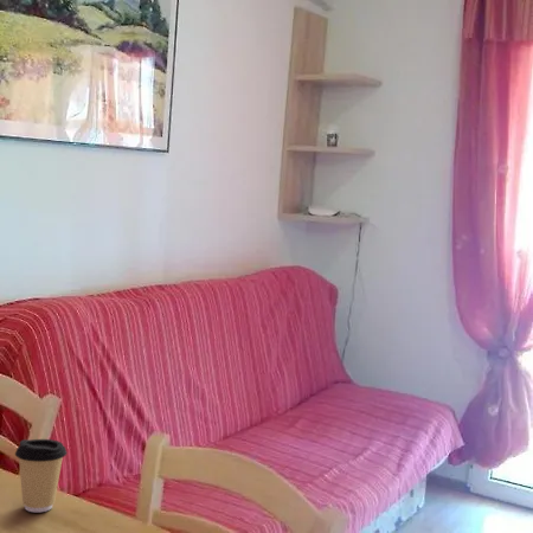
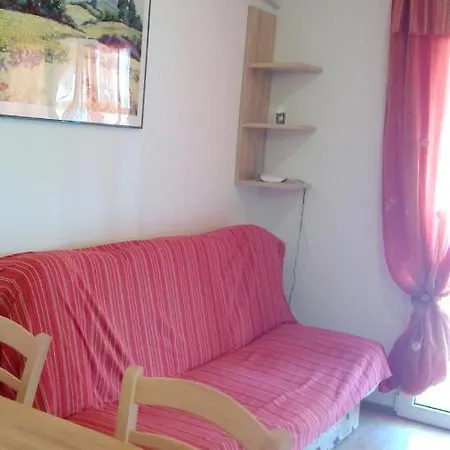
- coffee cup [14,438,69,513]
